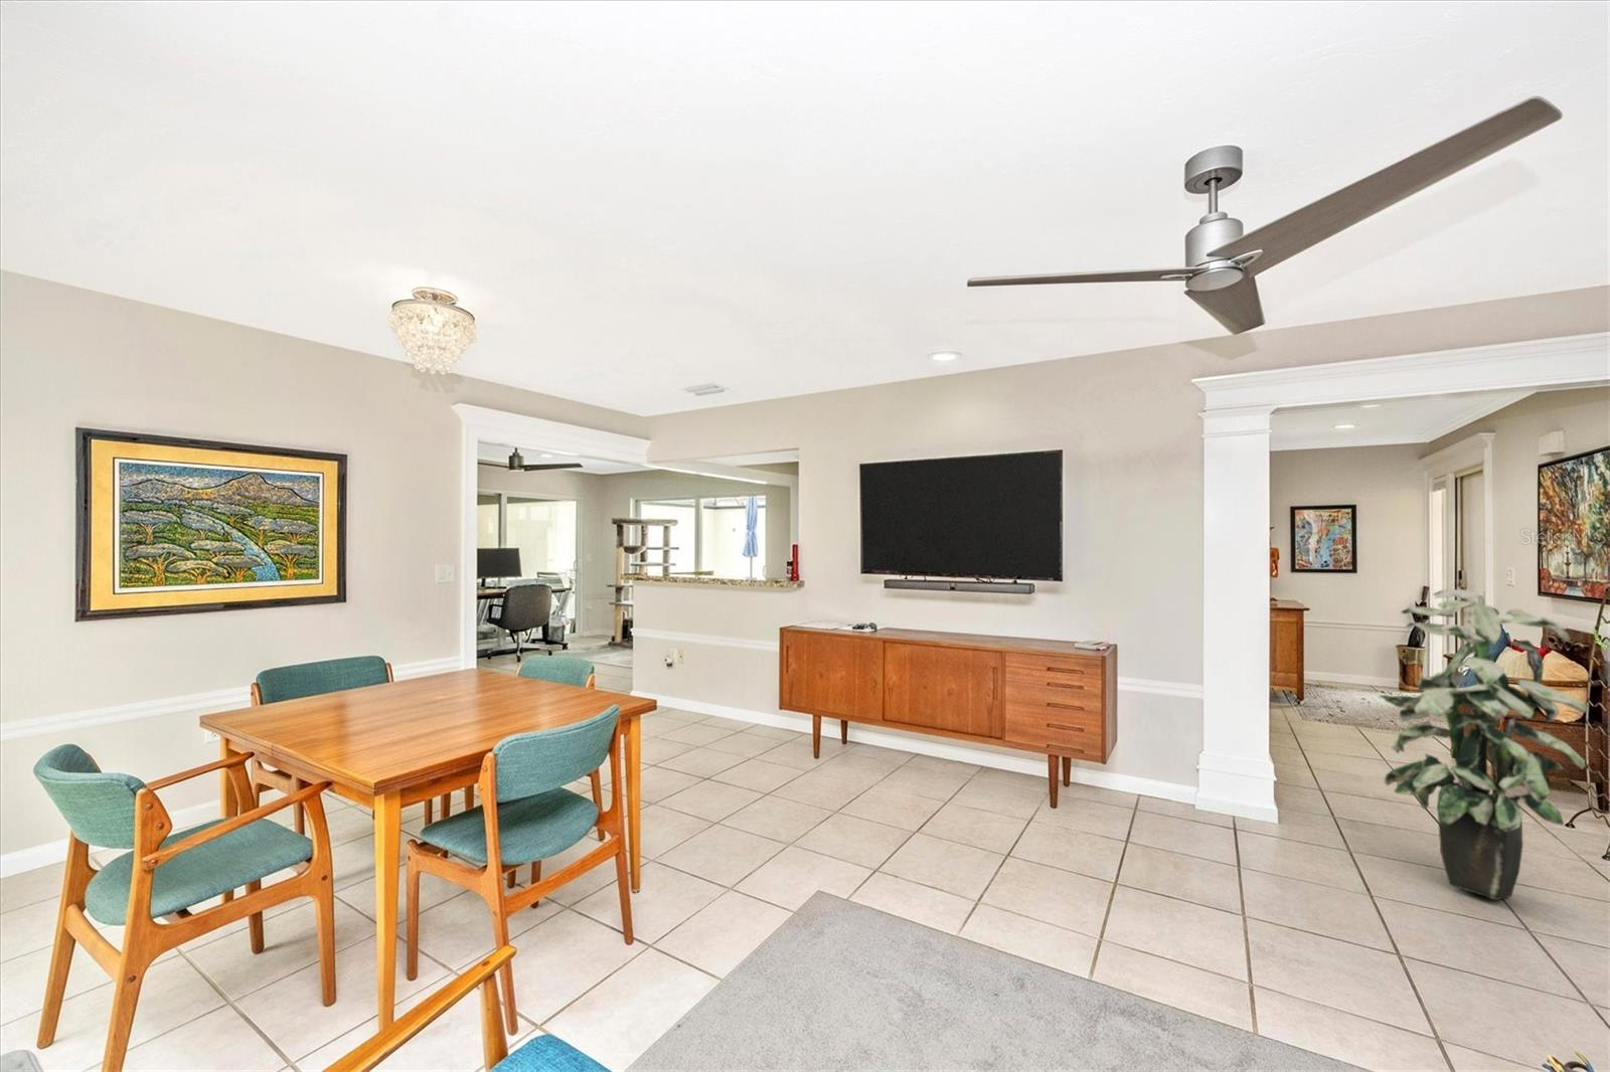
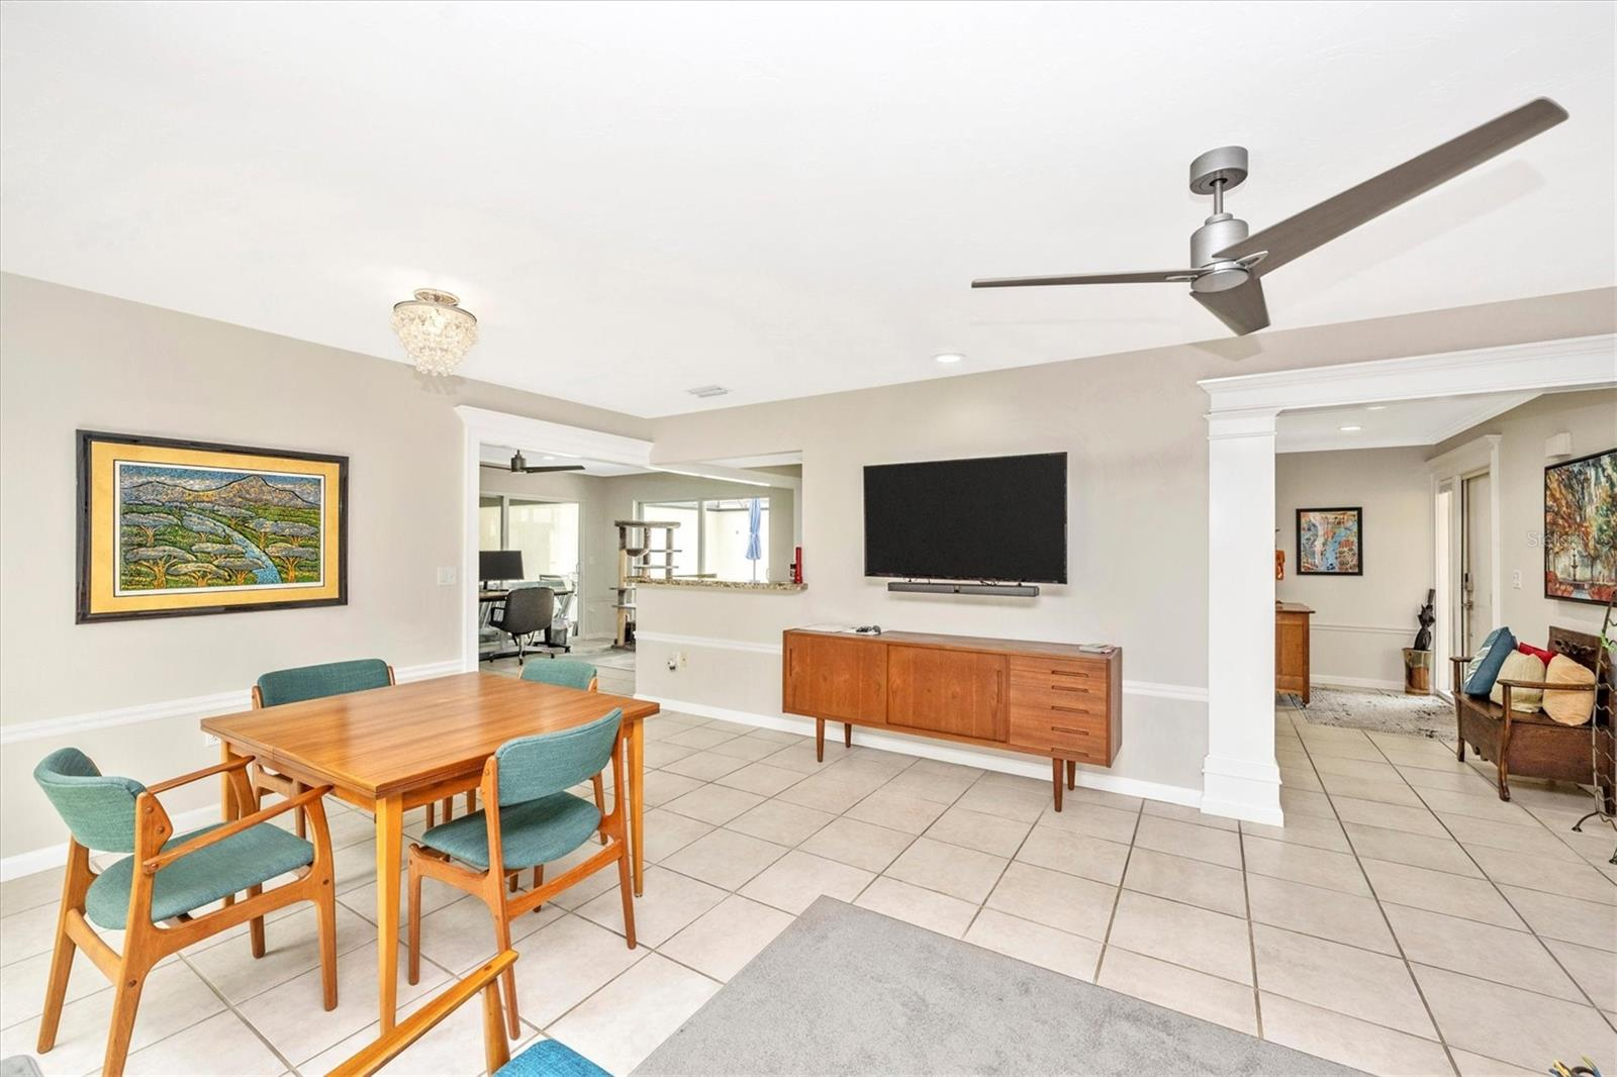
- indoor plant [1378,589,1588,901]
